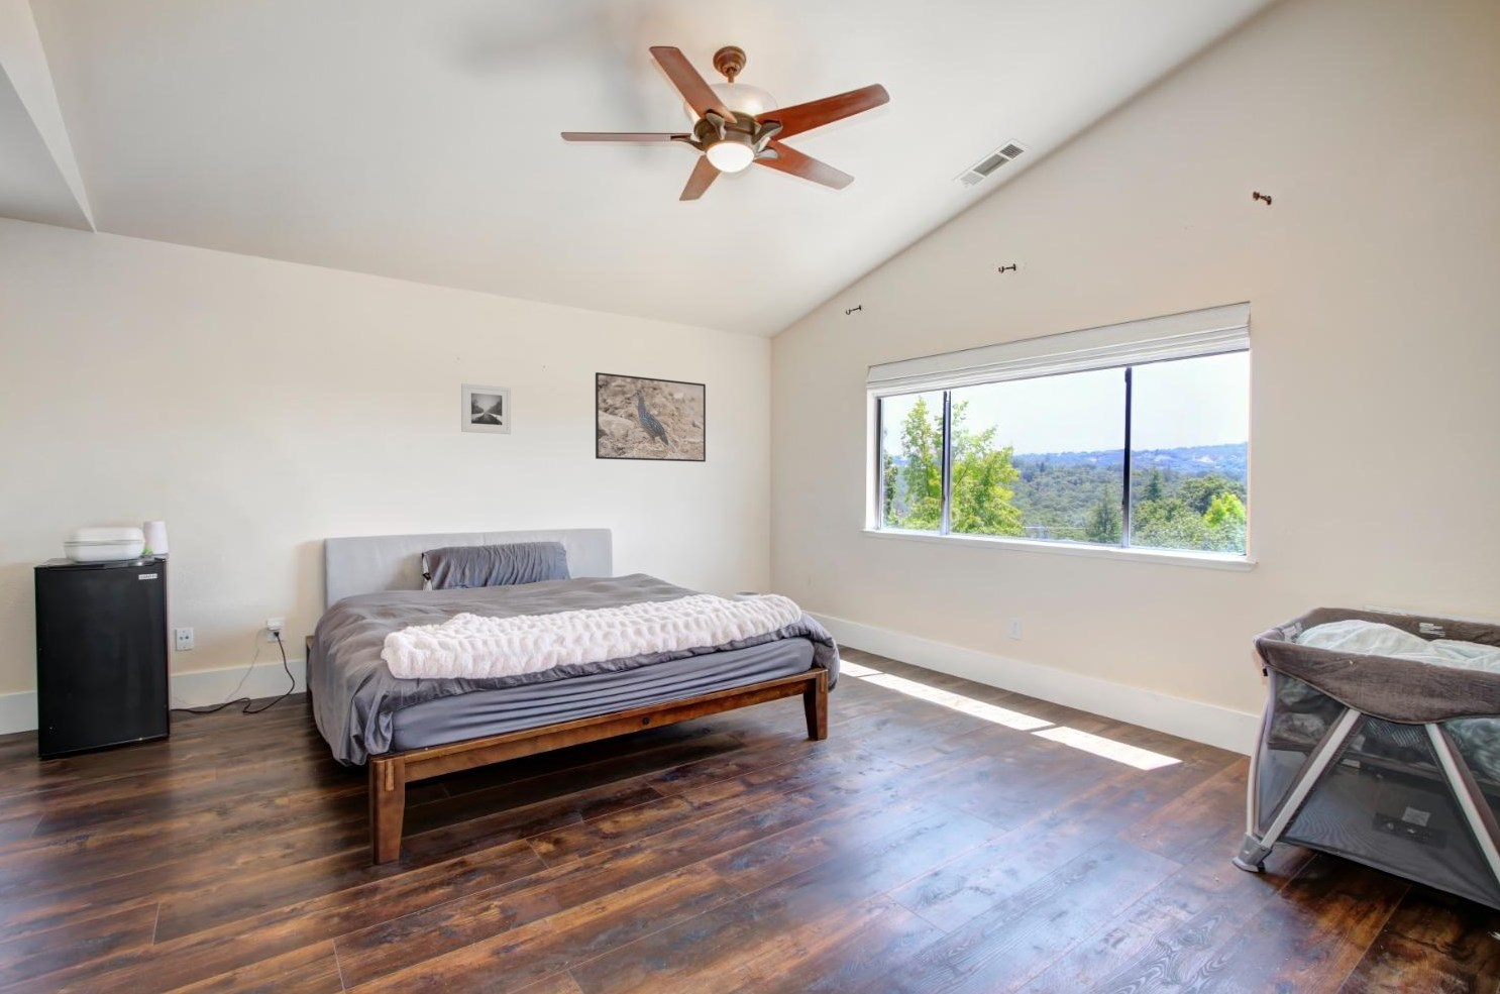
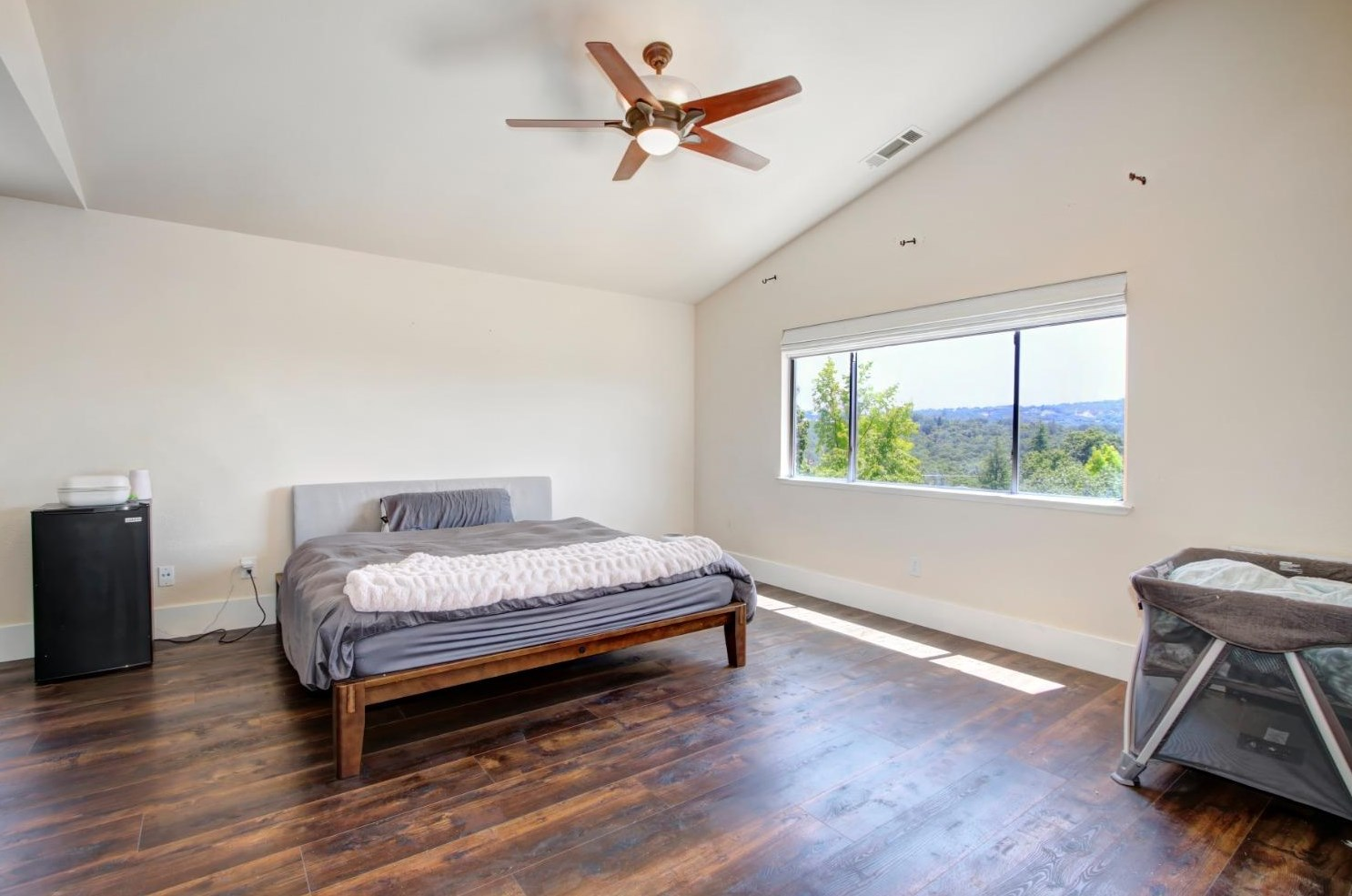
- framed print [595,372,707,464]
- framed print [460,383,511,435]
